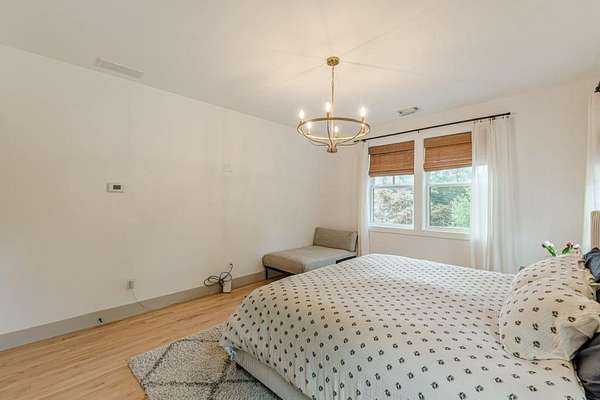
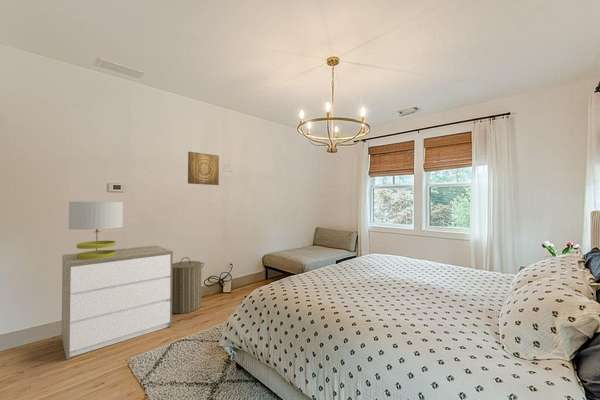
+ dresser [61,244,174,360]
+ laundry hamper [172,256,205,315]
+ table lamp [68,201,124,260]
+ wall art [187,151,220,186]
